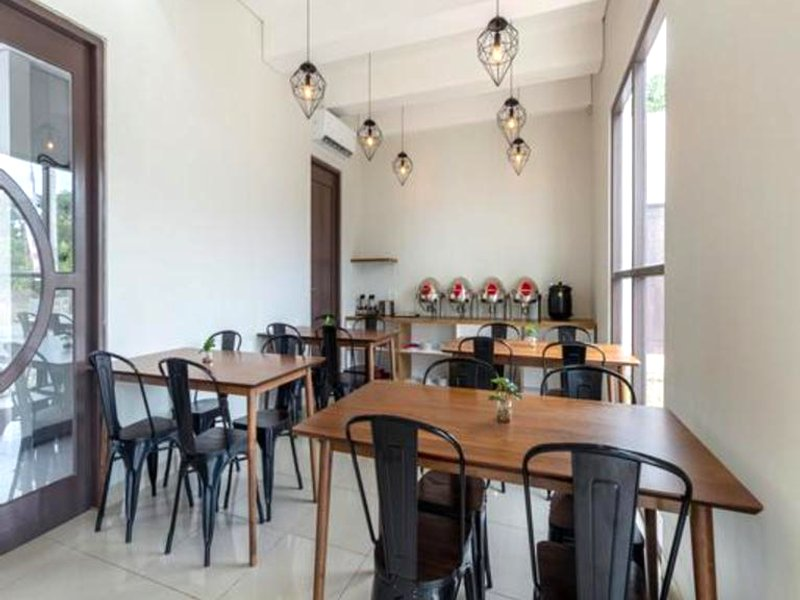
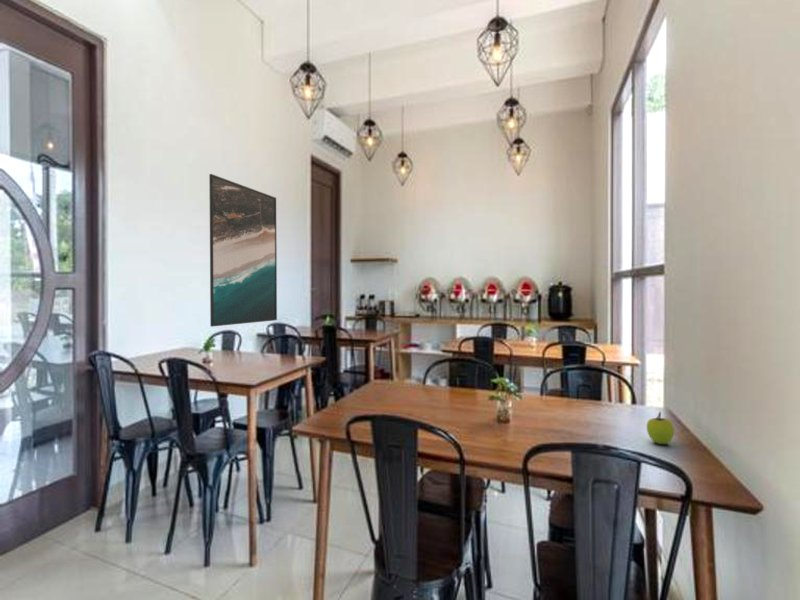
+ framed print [208,173,278,328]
+ fruit [646,410,675,445]
